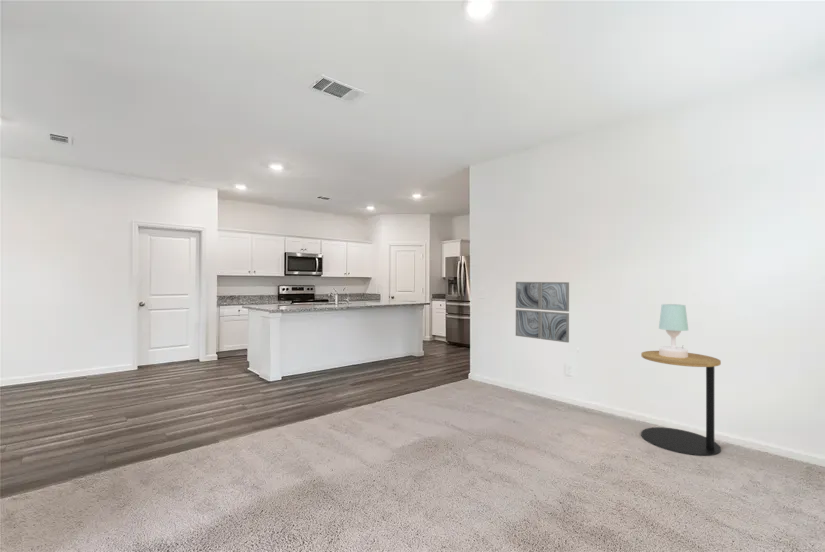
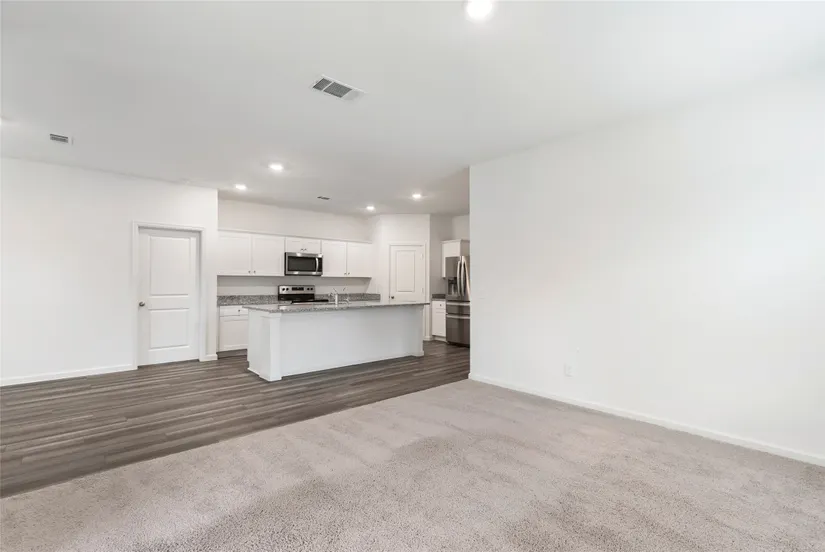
- side table [640,350,722,457]
- table lamp [658,303,689,358]
- wall art [515,281,570,344]
